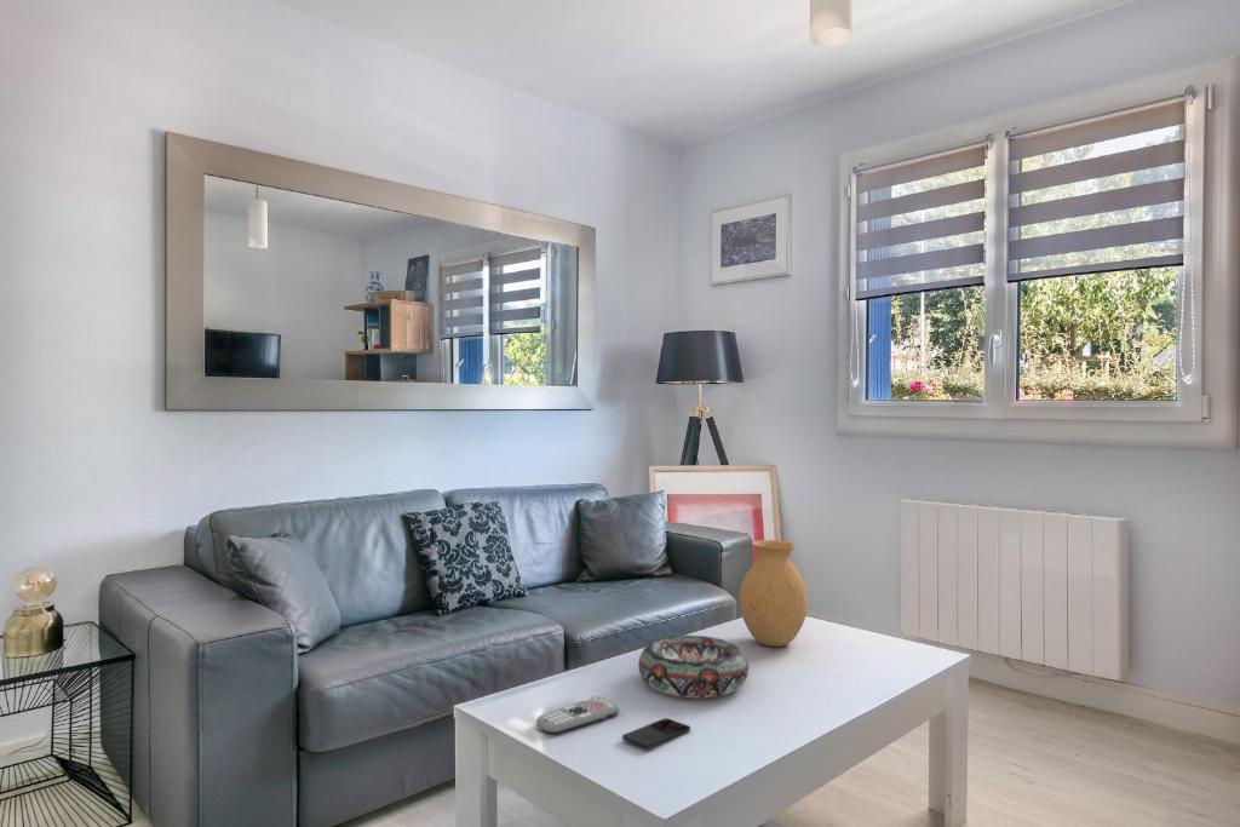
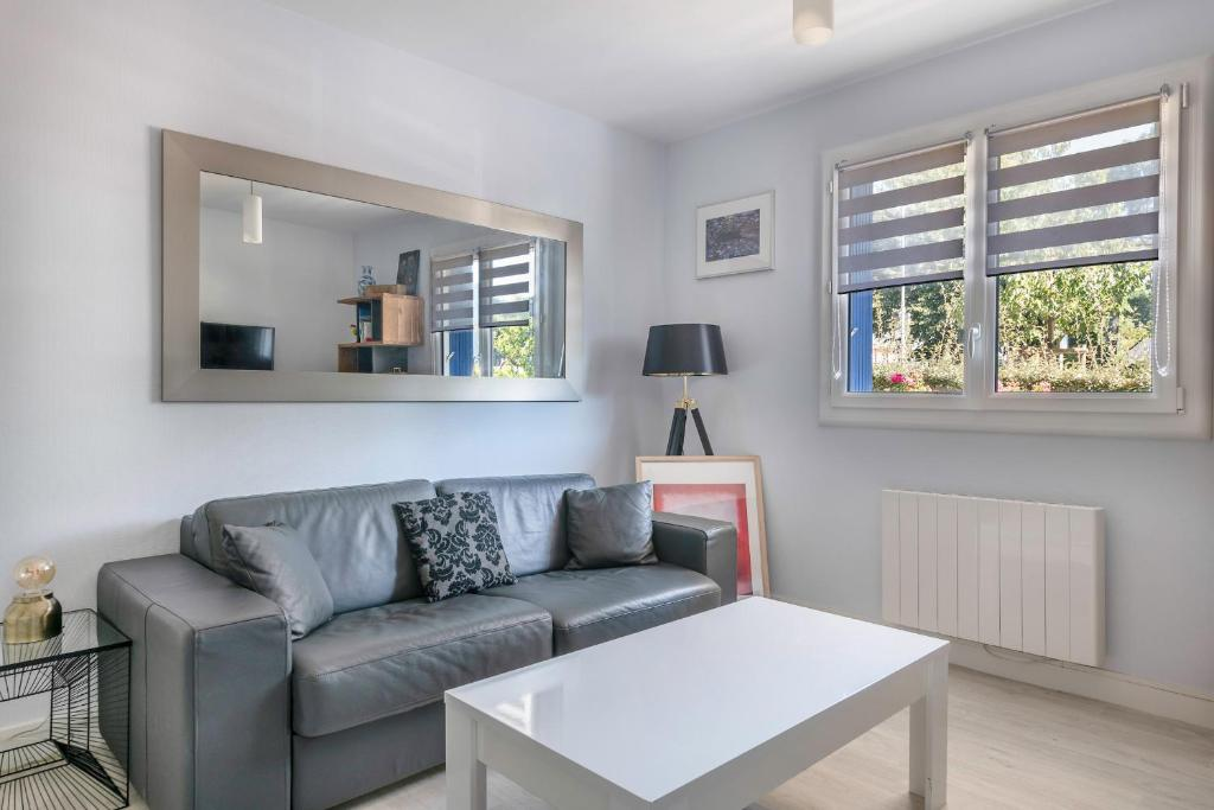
- vase [739,539,809,648]
- decorative bowl [637,634,750,700]
- smartphone [621,717,691,750]
- remote control [535,695,620,735]
